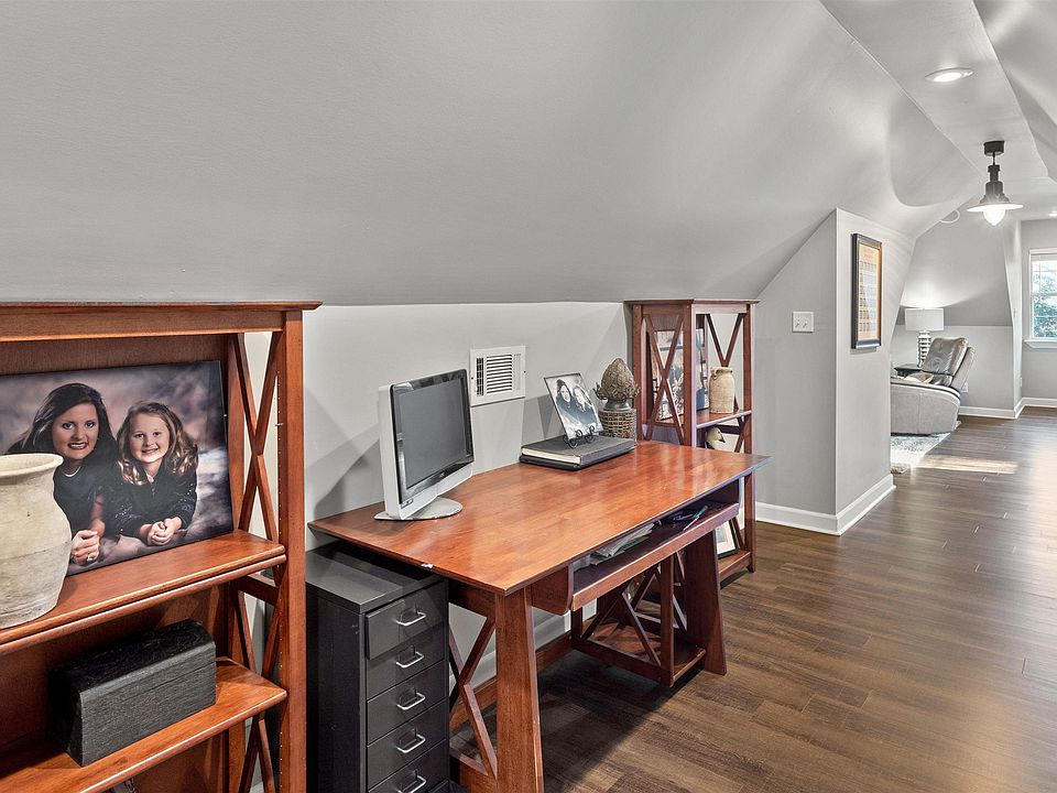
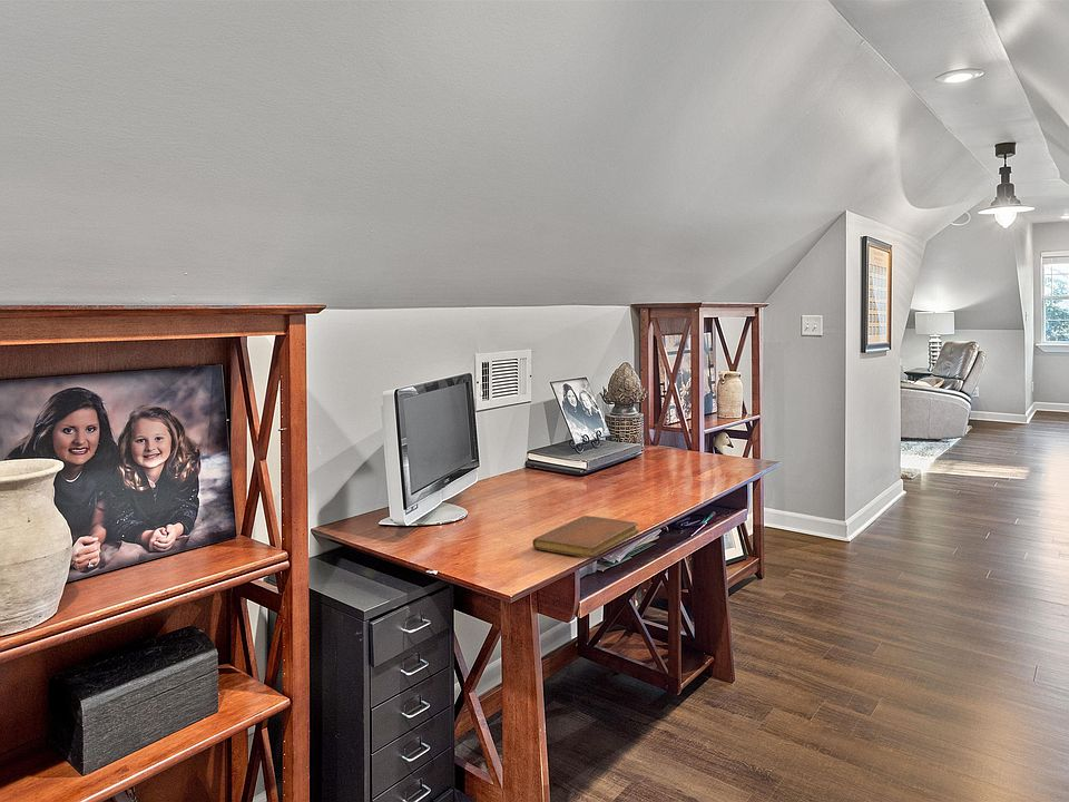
+ notebook [531,515,639,559]
